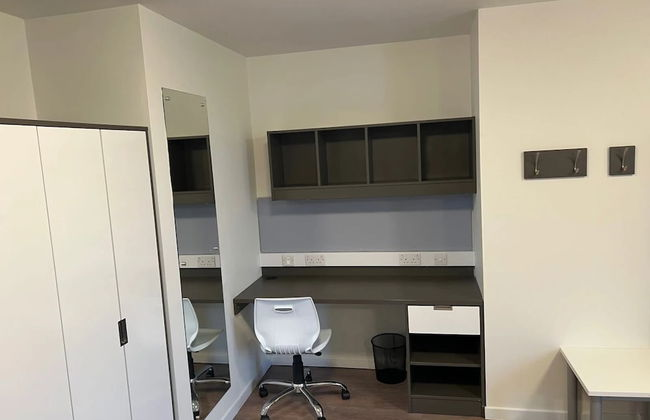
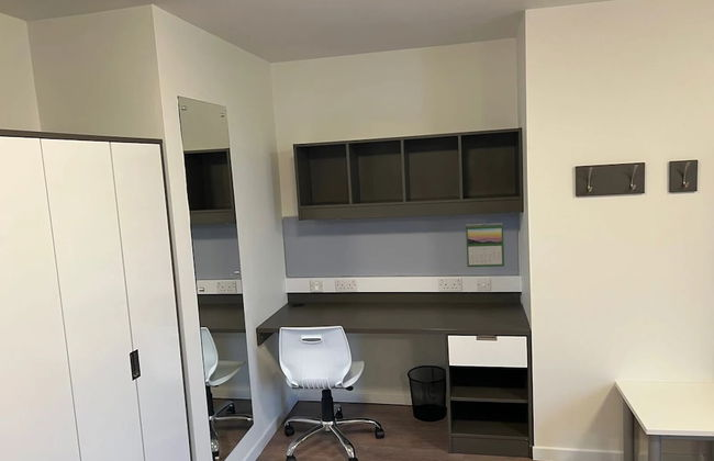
+ calendar [465,222,505,268]
